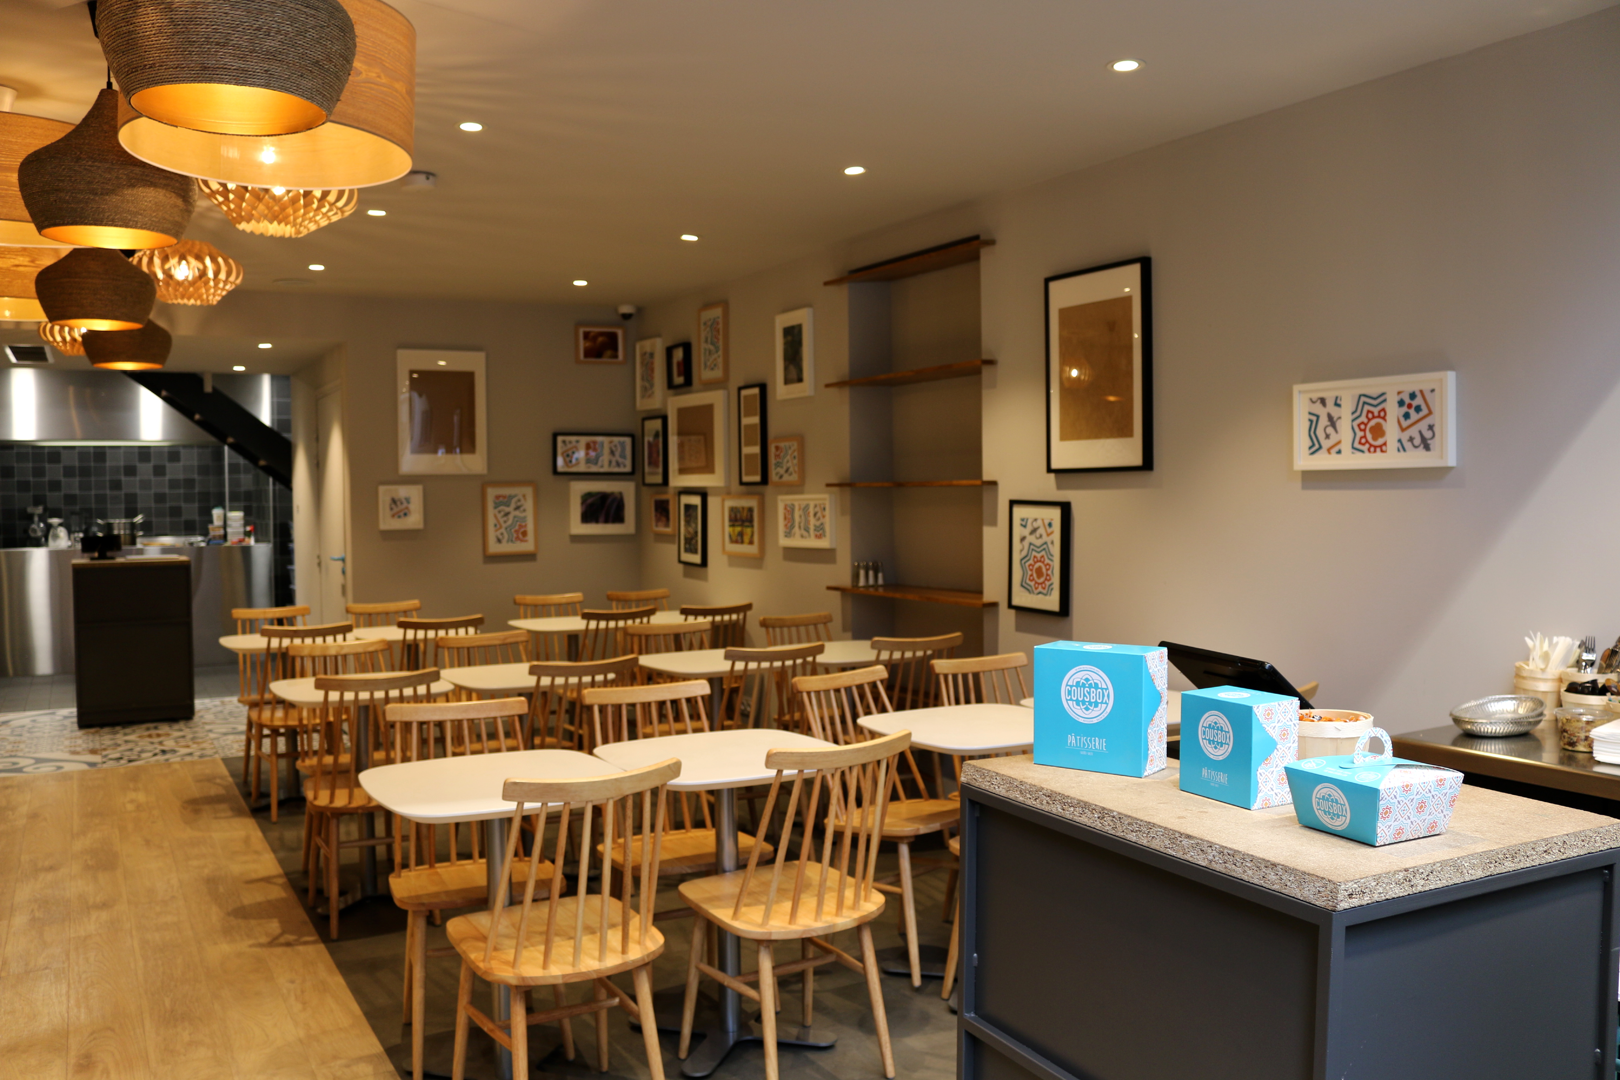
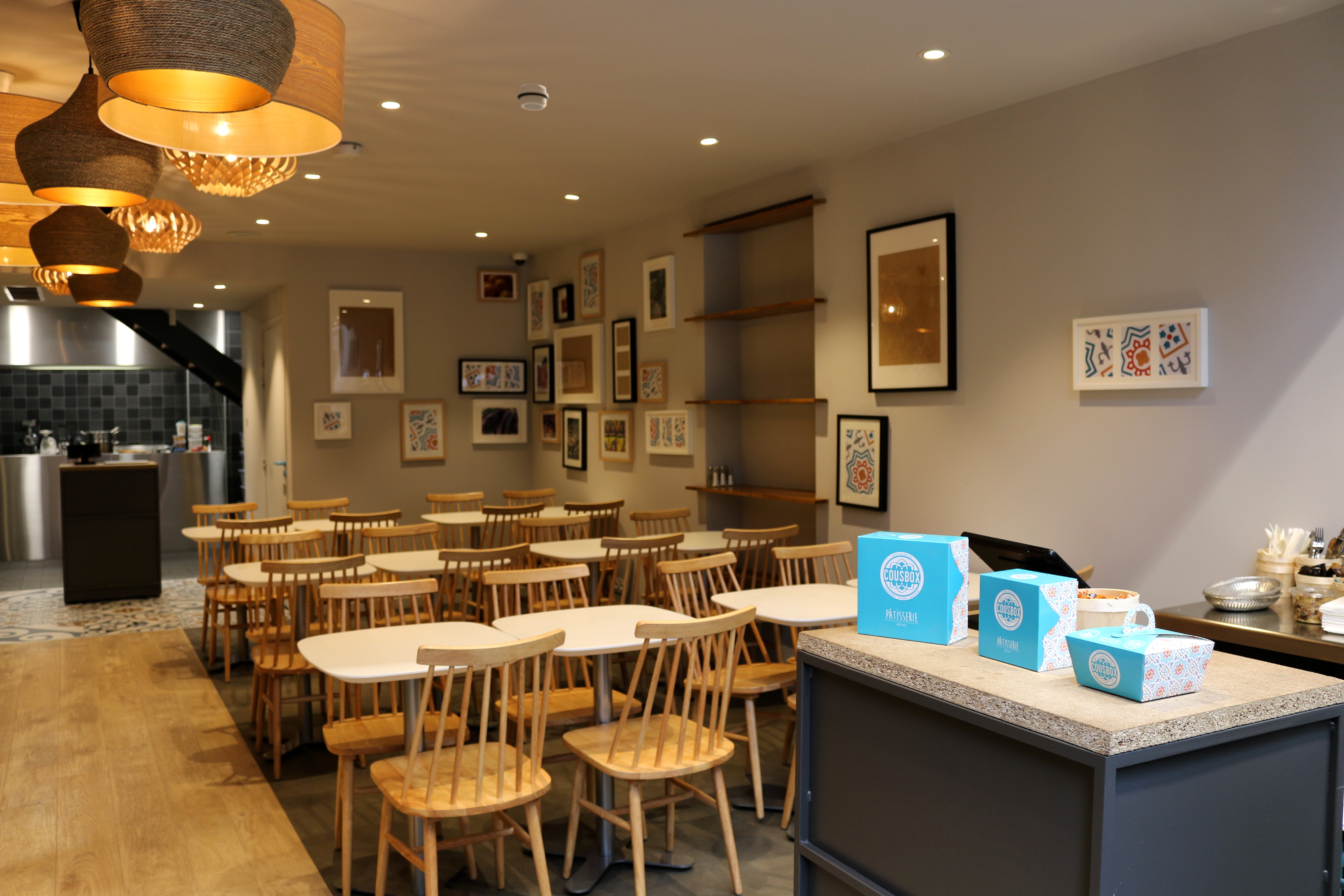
+ smoke detector [517,84,549,111]
